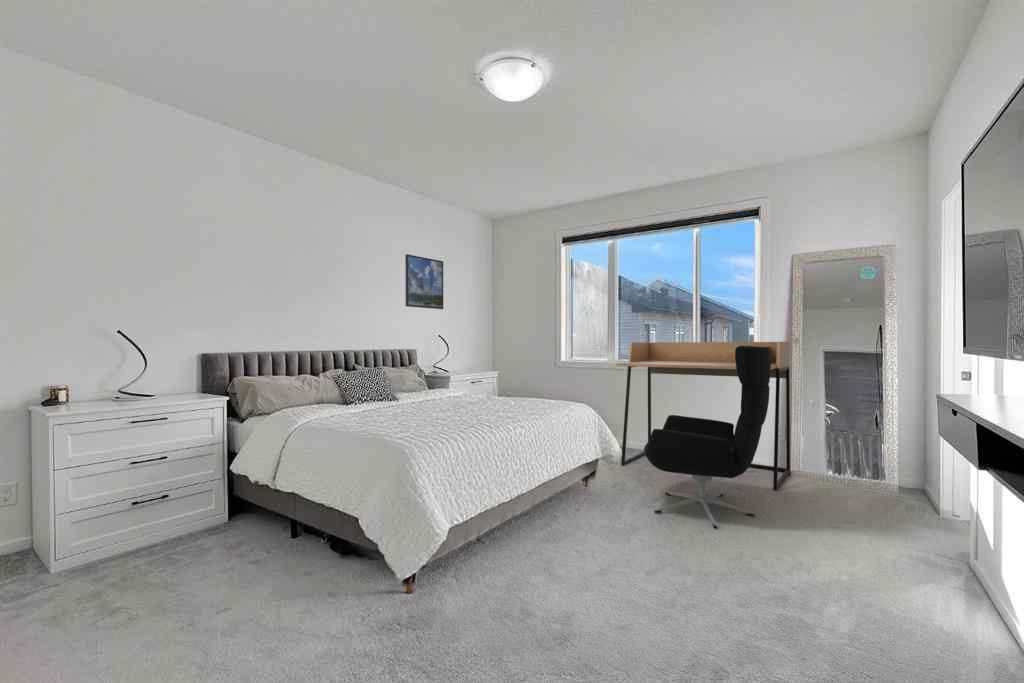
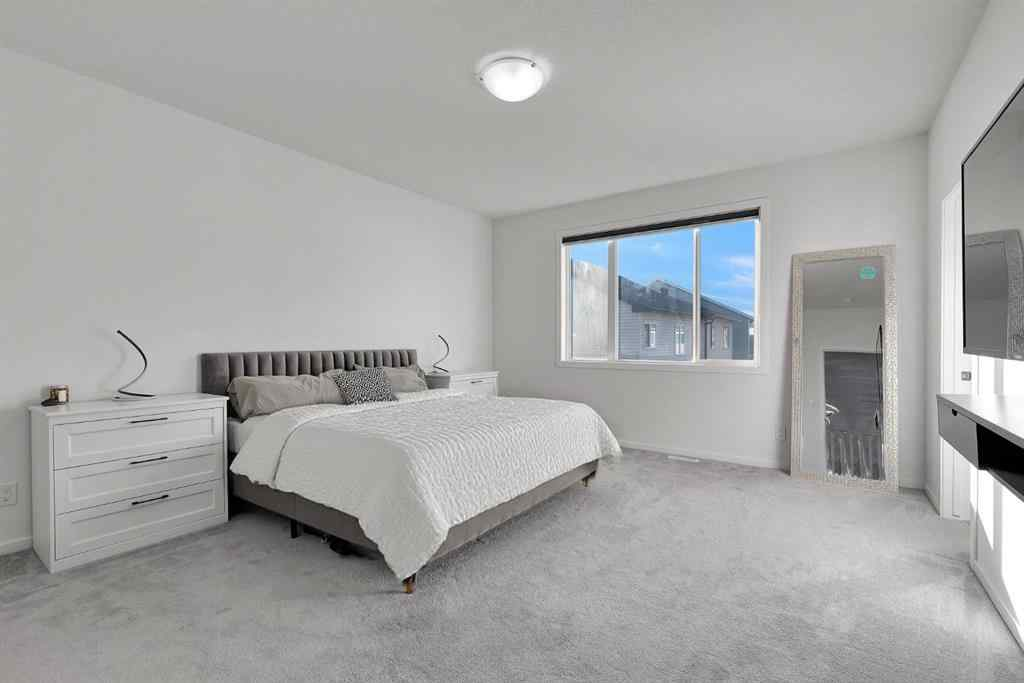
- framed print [404,253,444,310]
- office chair [643,346,771,529]
- desk [616,341,791,491]
